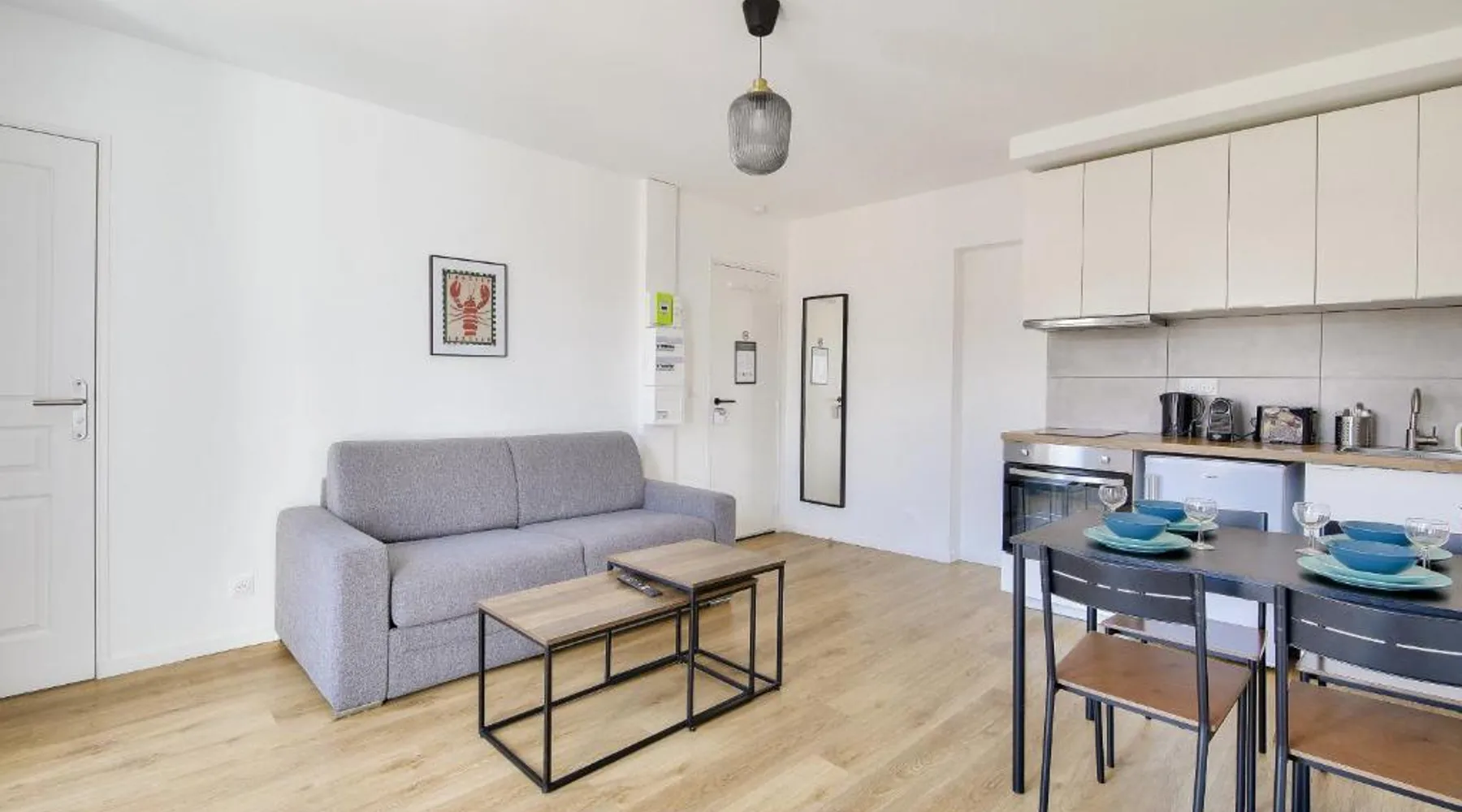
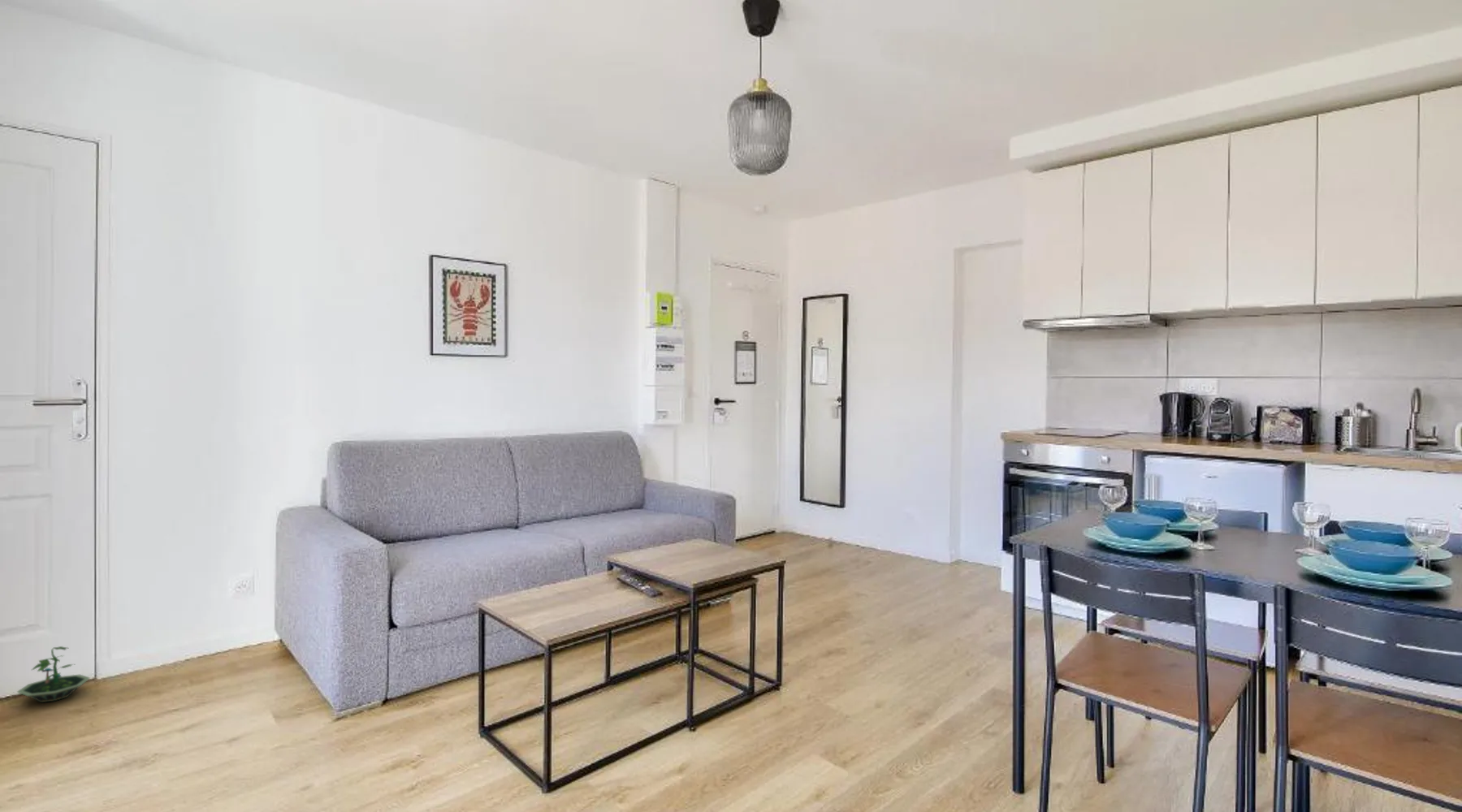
+ terrarium [16,646,91,703]
